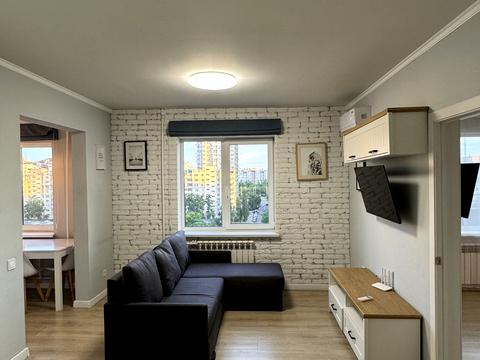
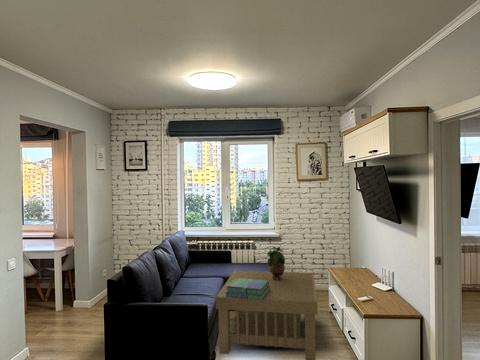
+ coffee table [215,269,318,360]
+ potted plant [266,246,286,280]
+ stack of books [226,278,270,300]
